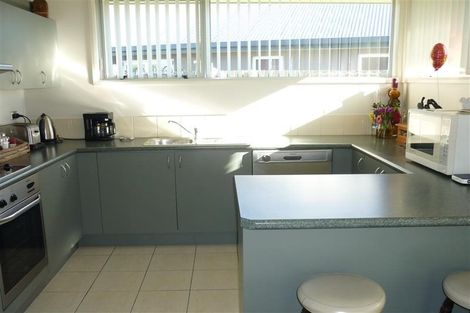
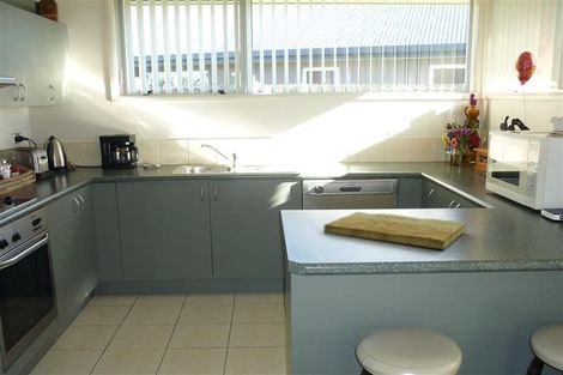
+ cutting board [322,211,467,250]
